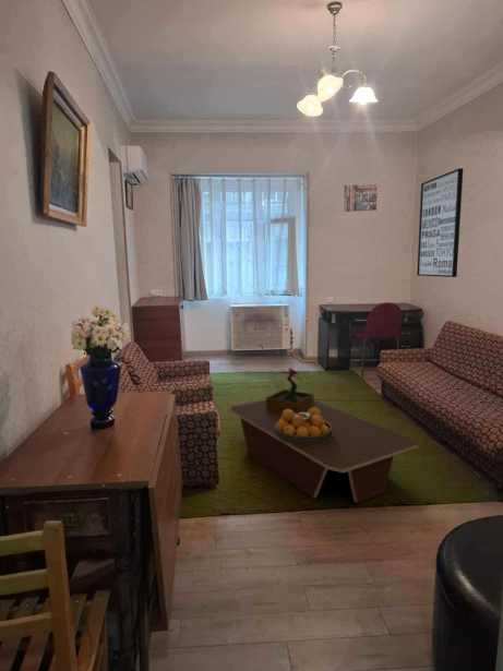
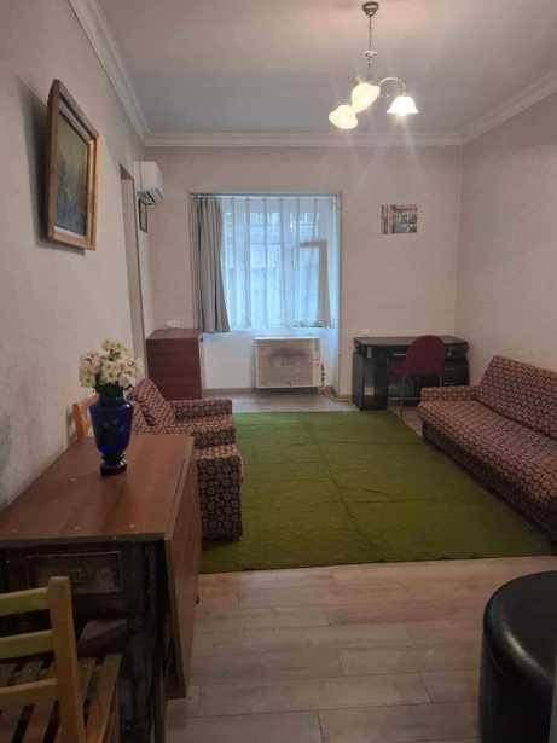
- potted flower [265,367,315,415]
- coffee table [230,398,419,504]
- fruit bowl [275,407,333,446]
- wall art [416,167,465,278]
